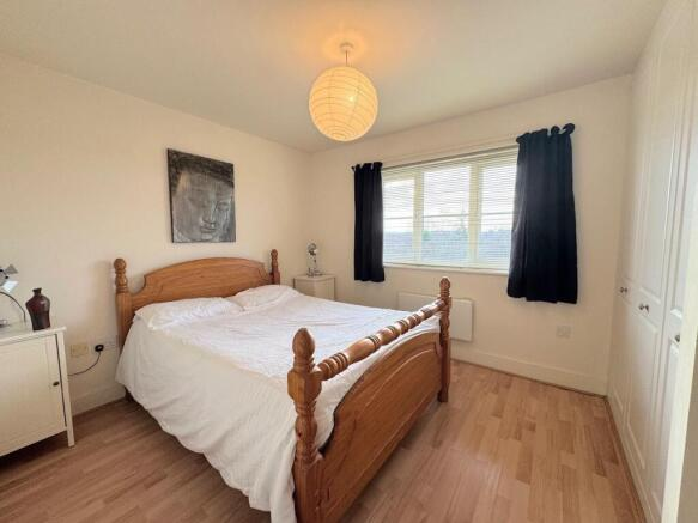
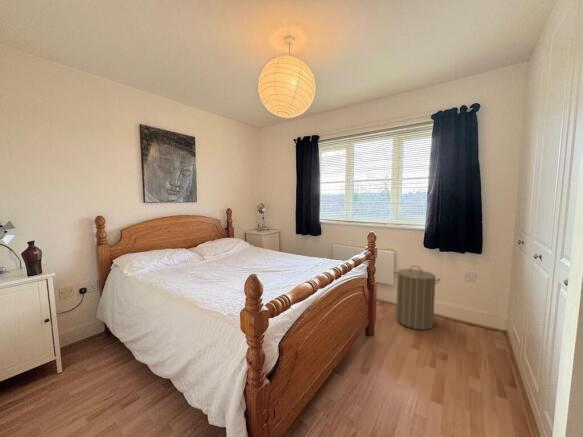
+ laundry hamper [393,265,442,331]
